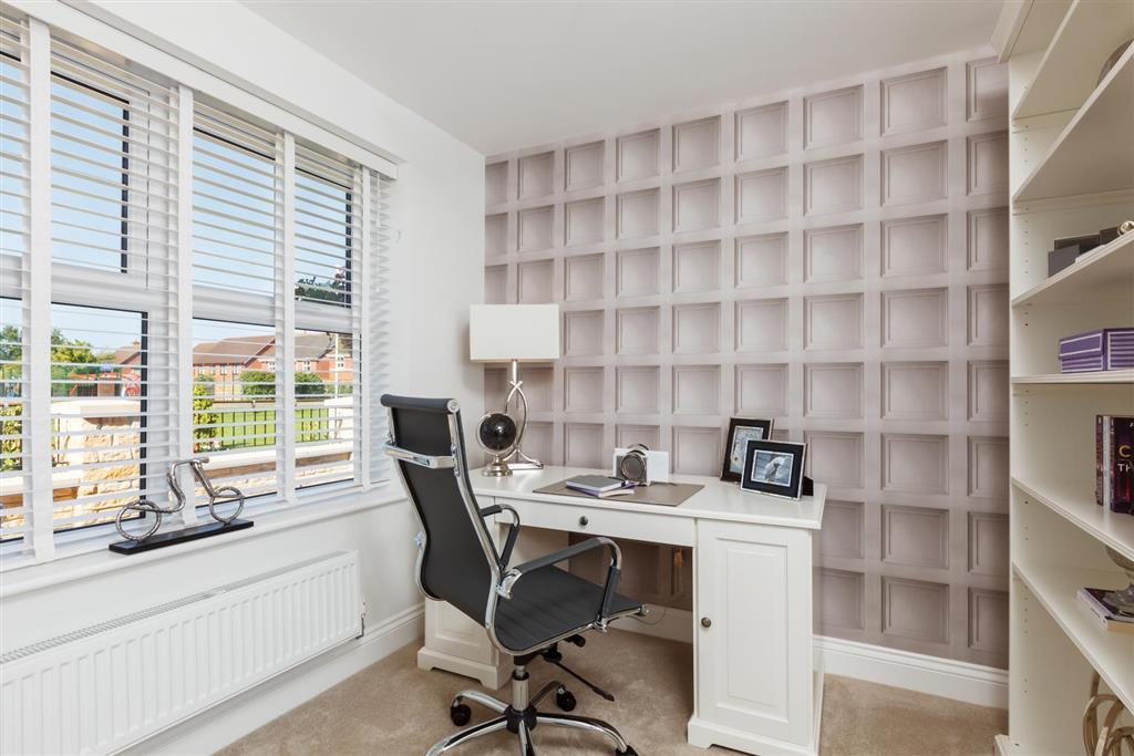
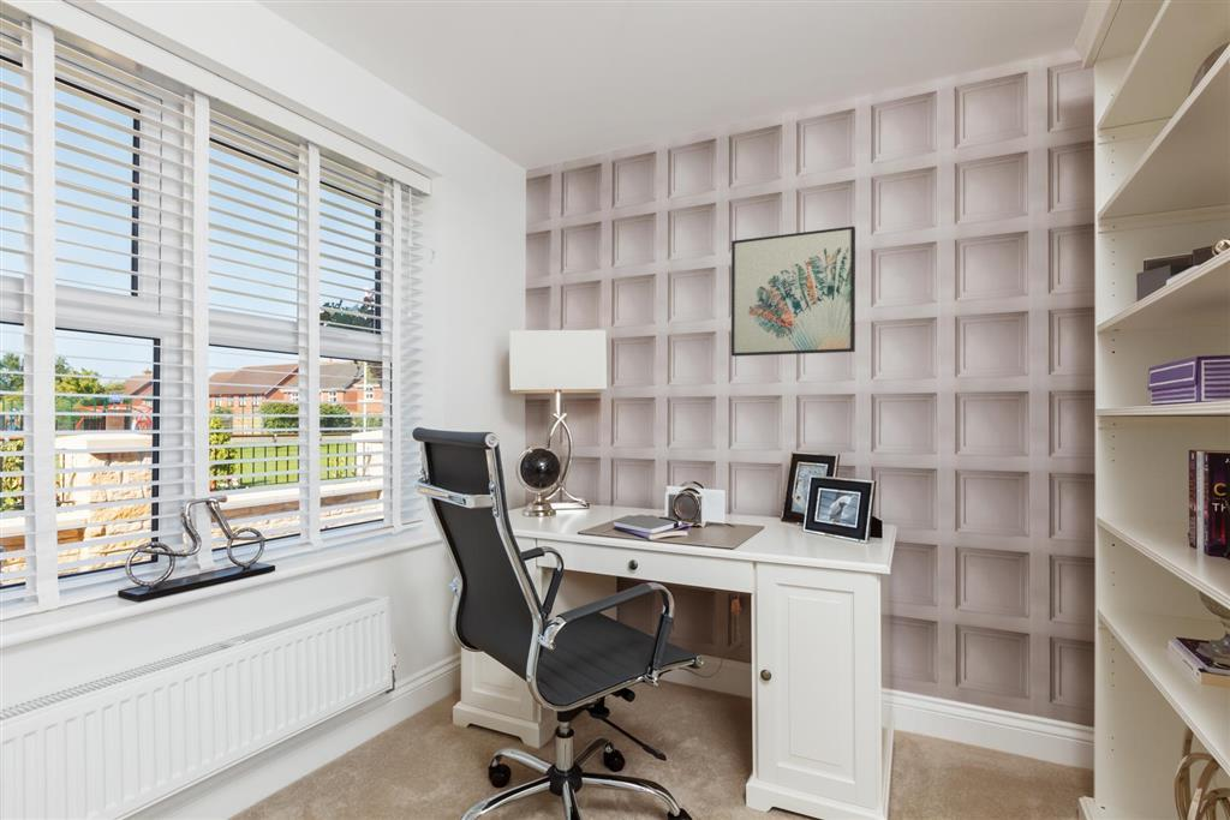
+ wall art [730,225,856,358]
